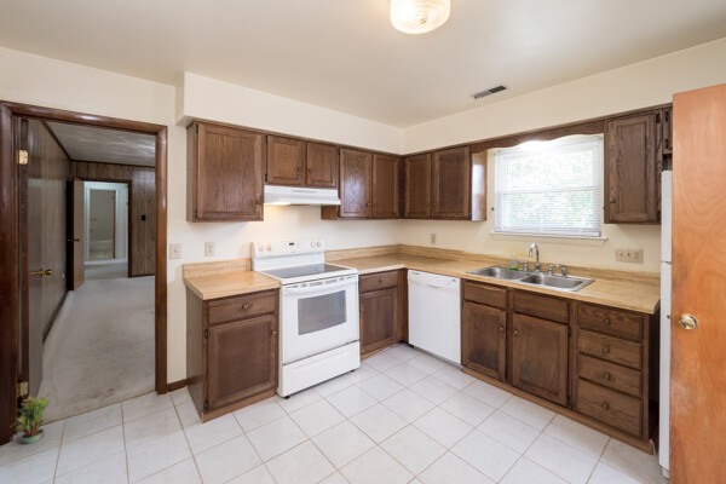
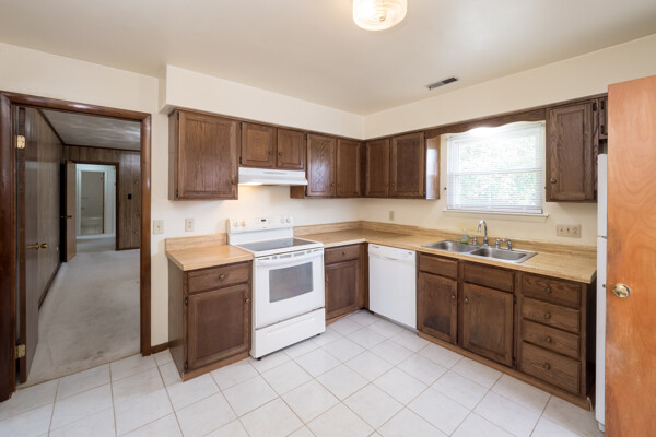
- potted plant [10,391,52,445]
